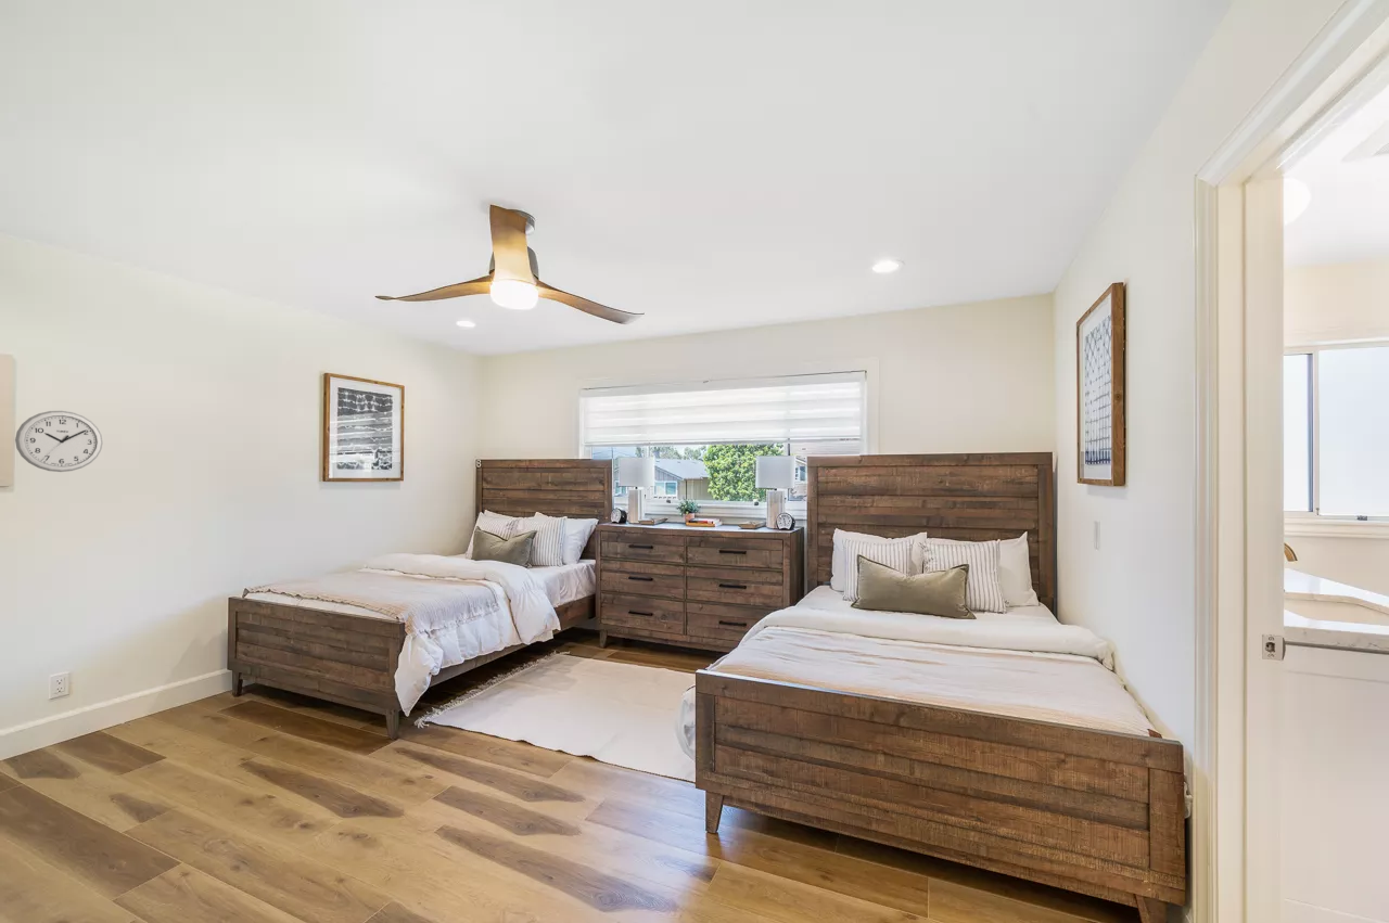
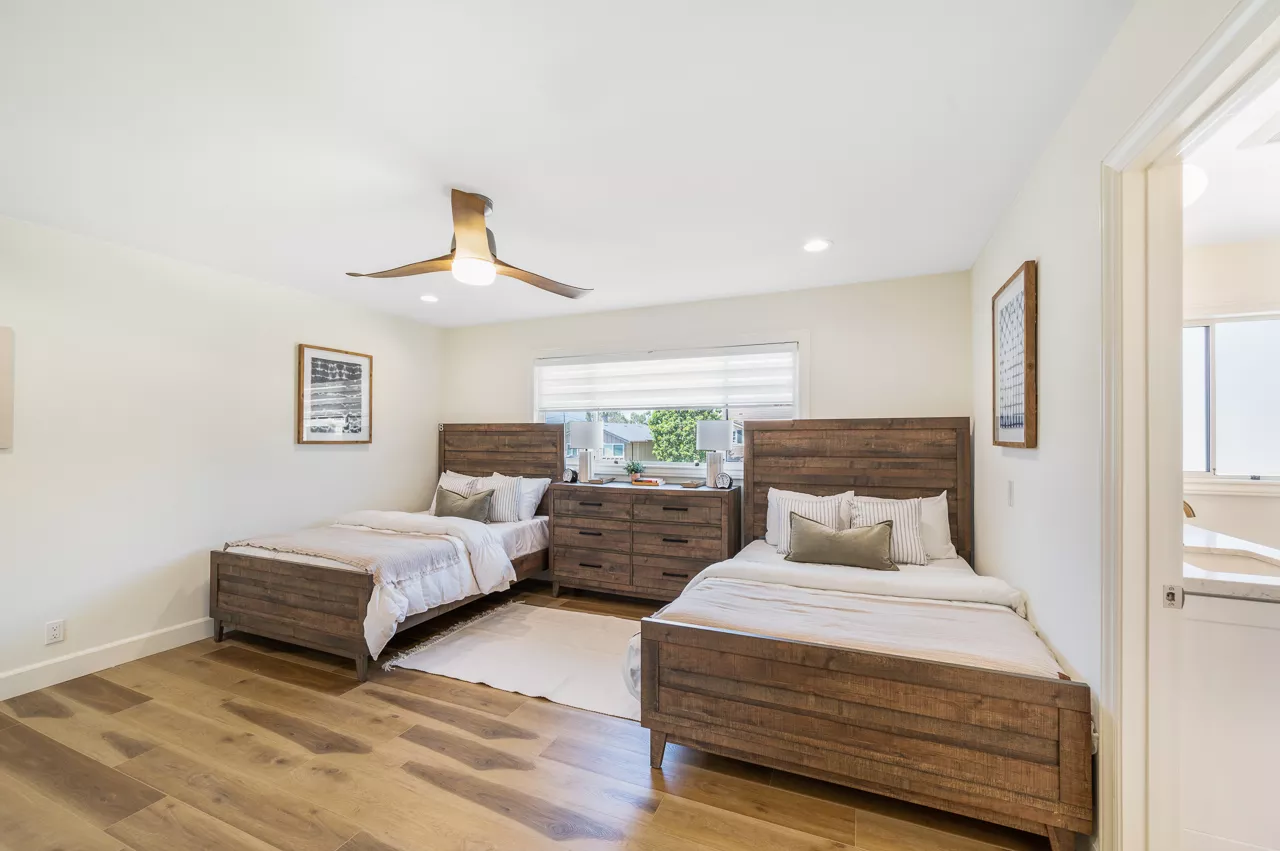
- wall clock [14,410,104,473]
